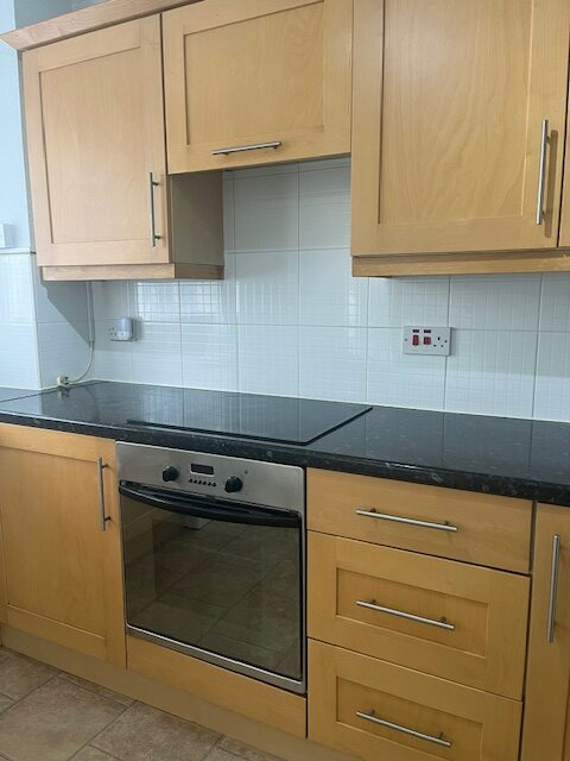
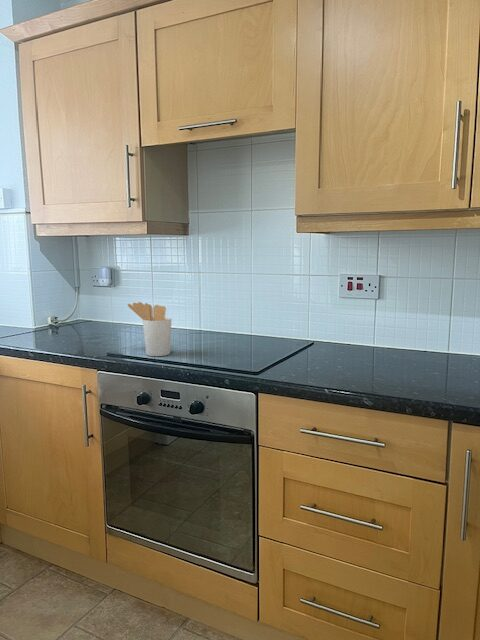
+ utensil holder [127,301,172,357]
